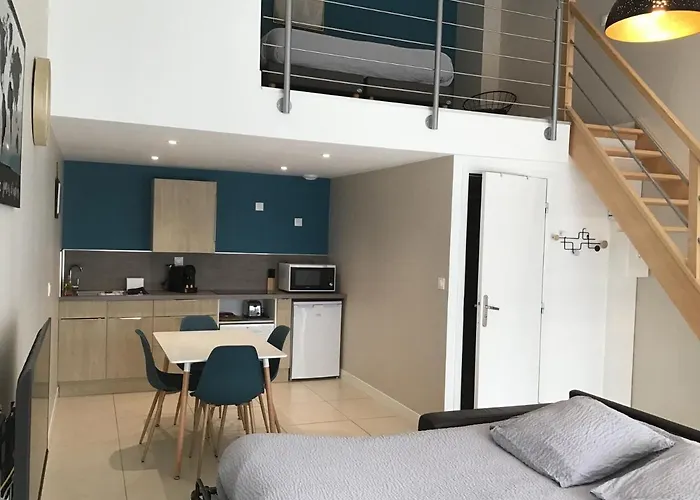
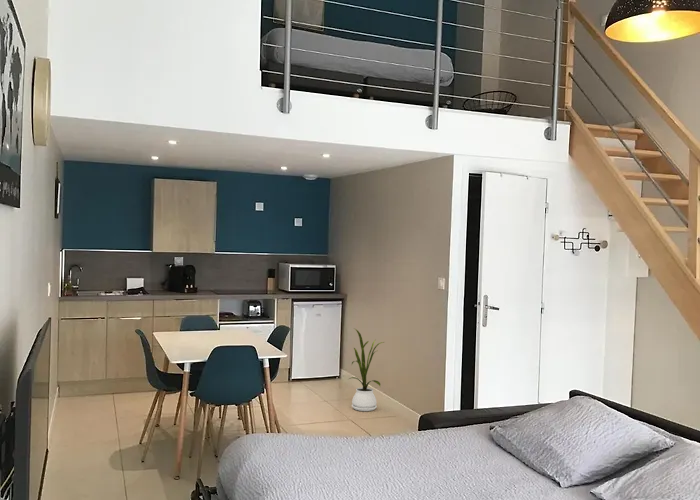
+ house plant [348,327,385,412]
